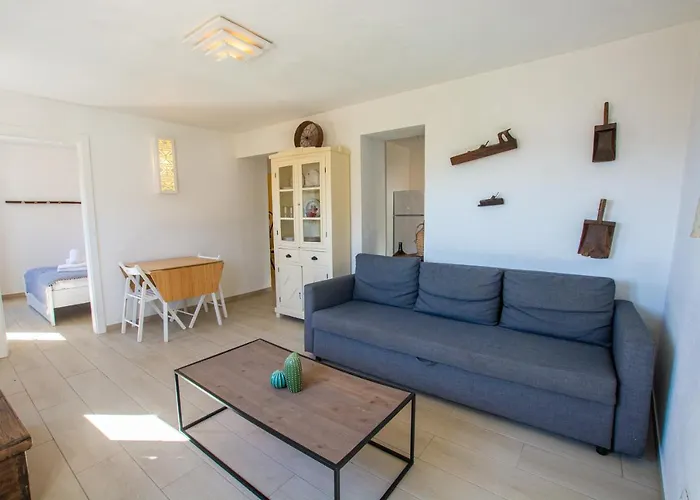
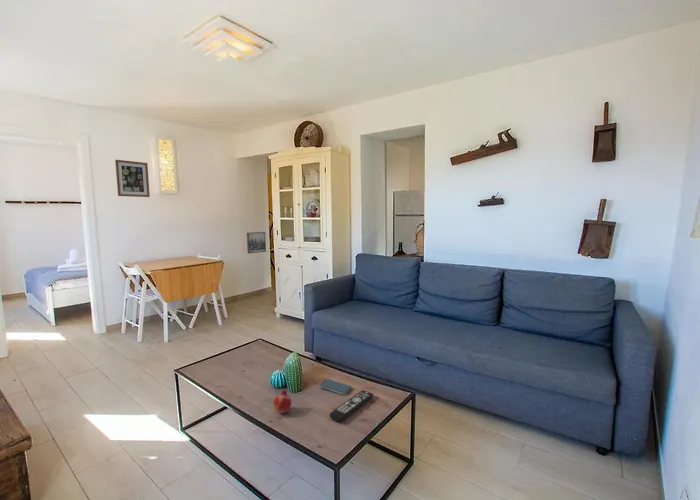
+ fruit [272,388,292,415]
+ smartphone [318,378,353,396]
+ remote control [328,389,374,423]
+ wall art [246,231,267,254]
+ wall art [114,159,151,198]
